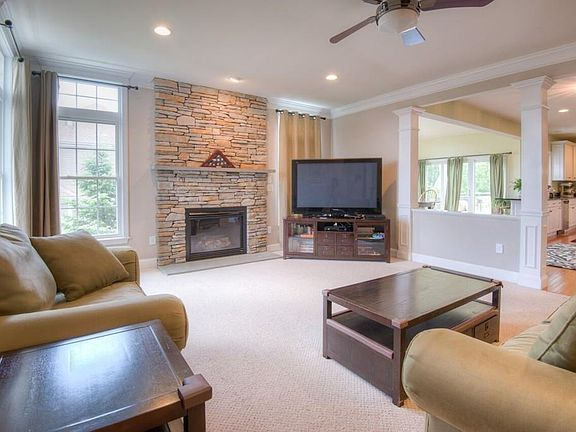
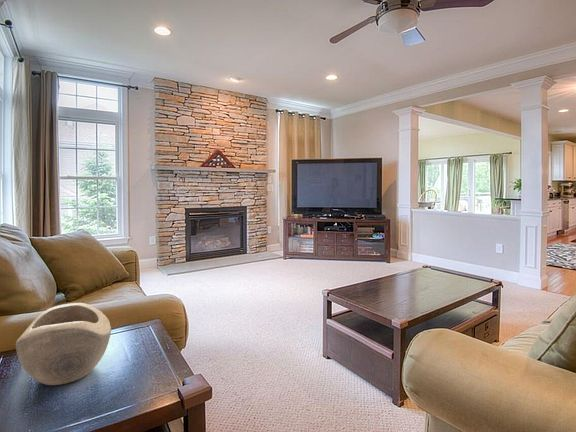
+ decorative bowl [15,302,112,386]
